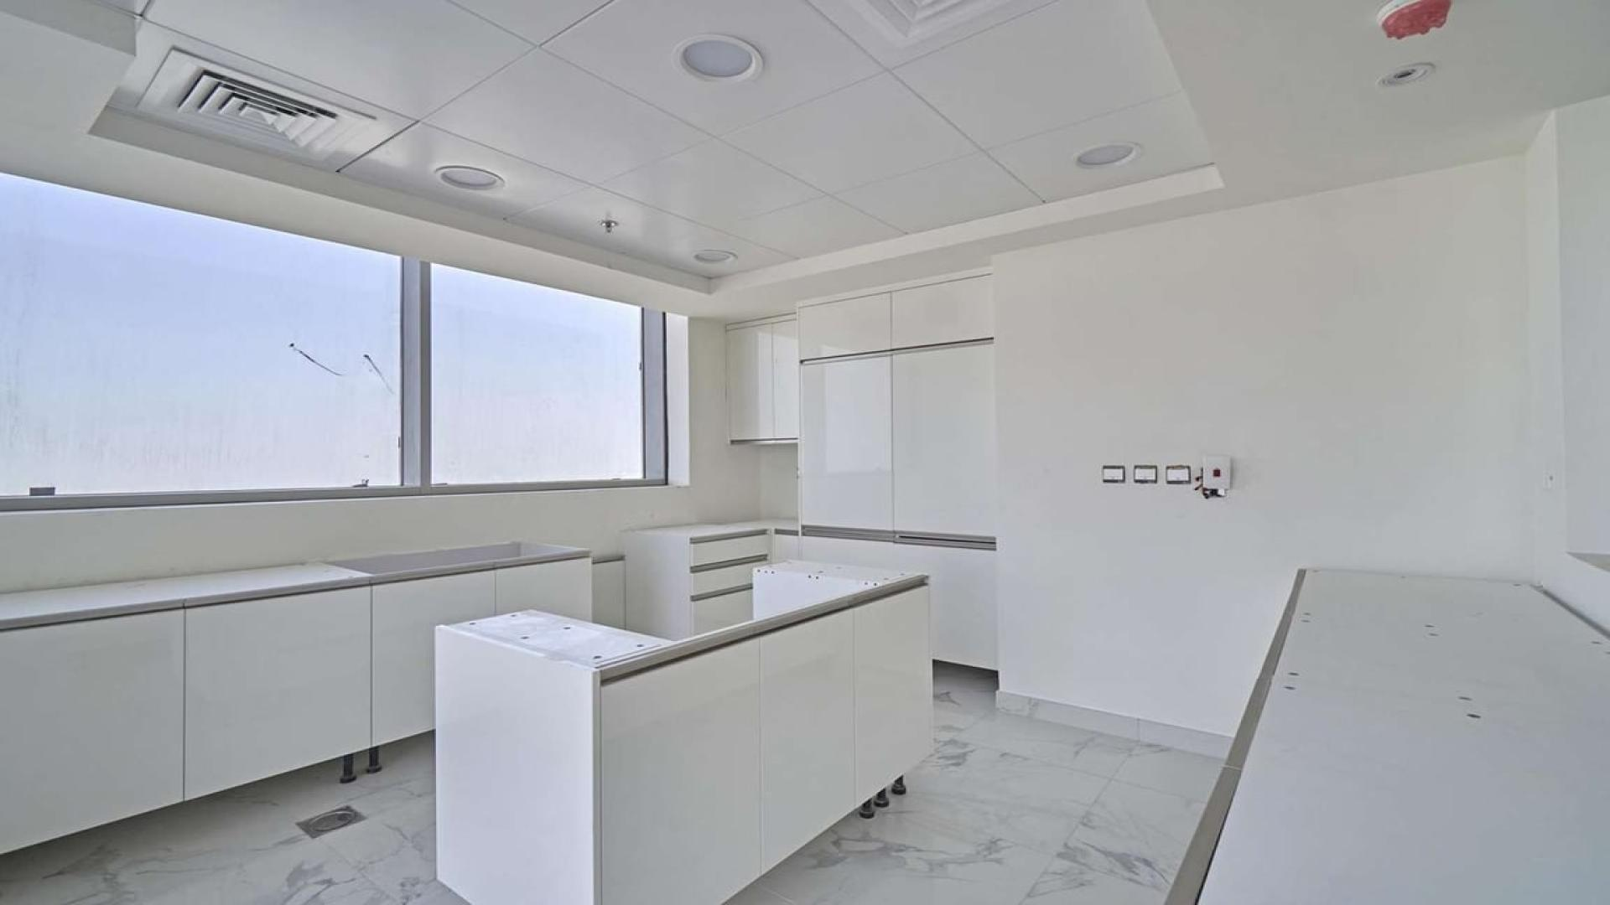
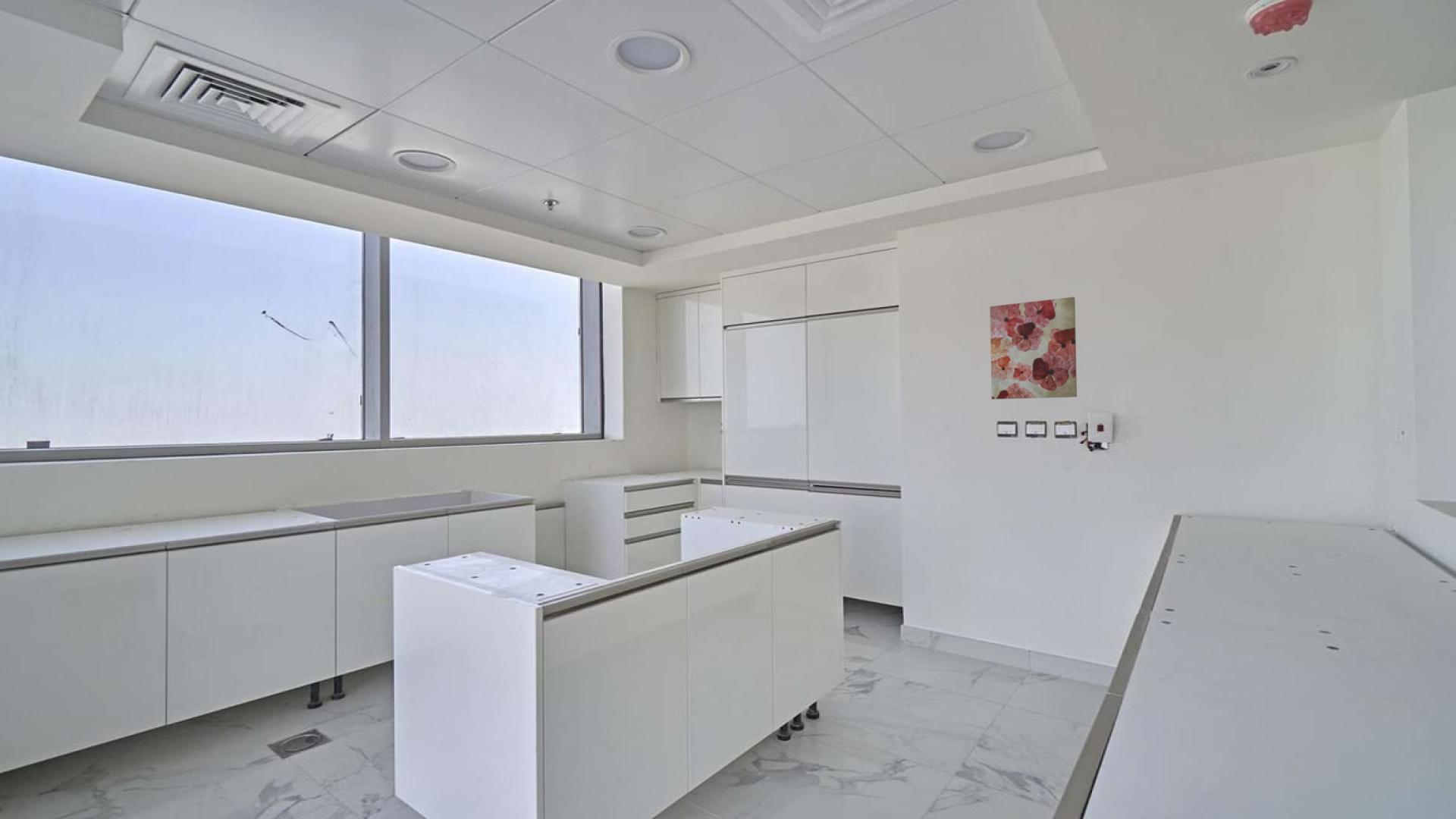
+ wall art [989,297,1078,400]
